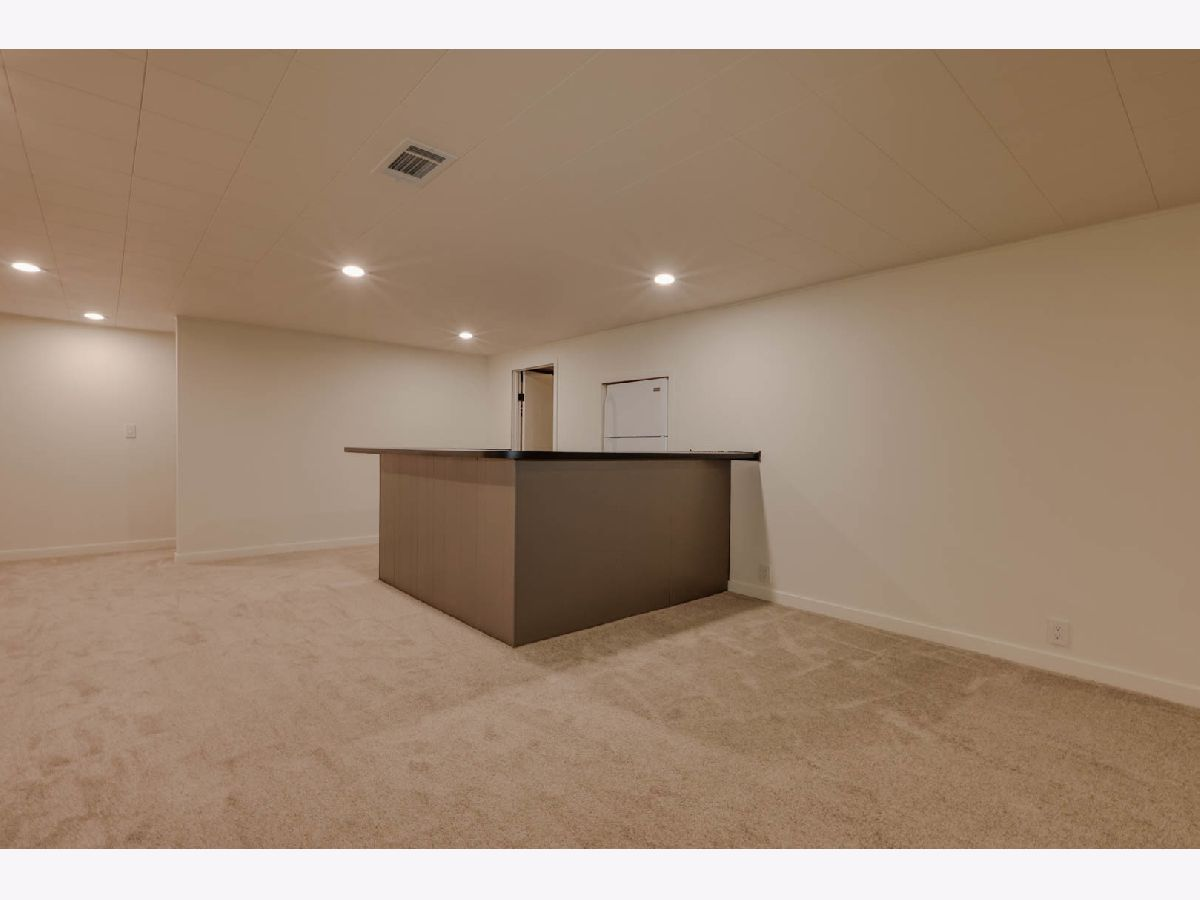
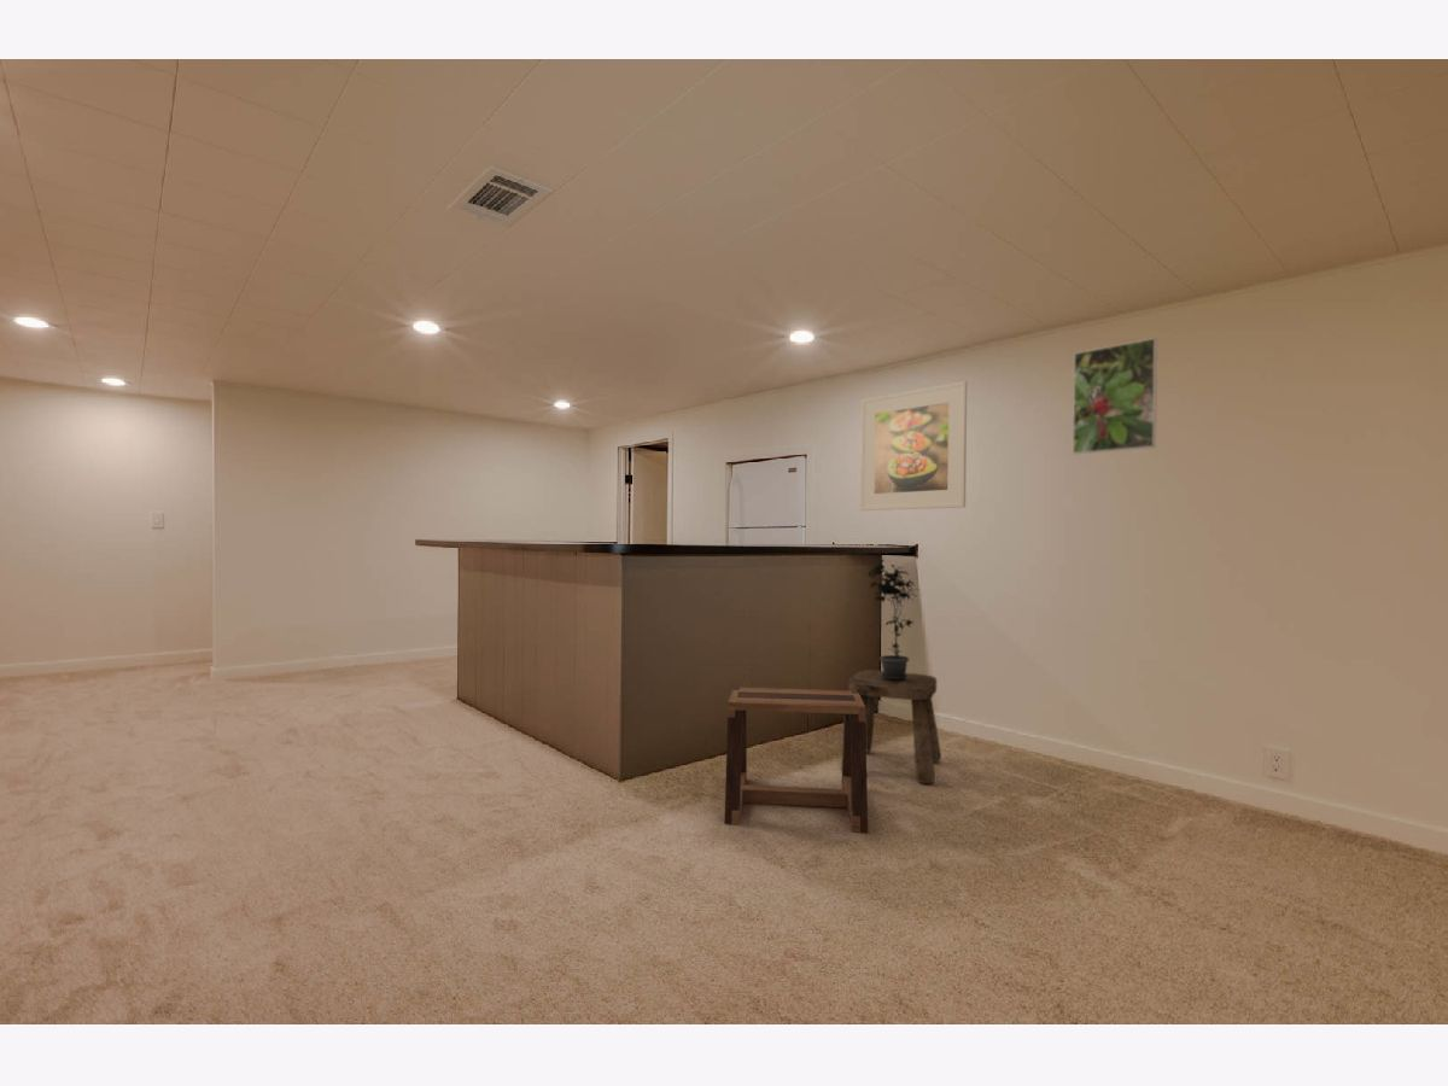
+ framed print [1072,337,1158,455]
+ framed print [859,380,968,512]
+ stool [840,670,942,784]
+ potted plant [866,559,919,681]
+ stool [723,685,869,834]
